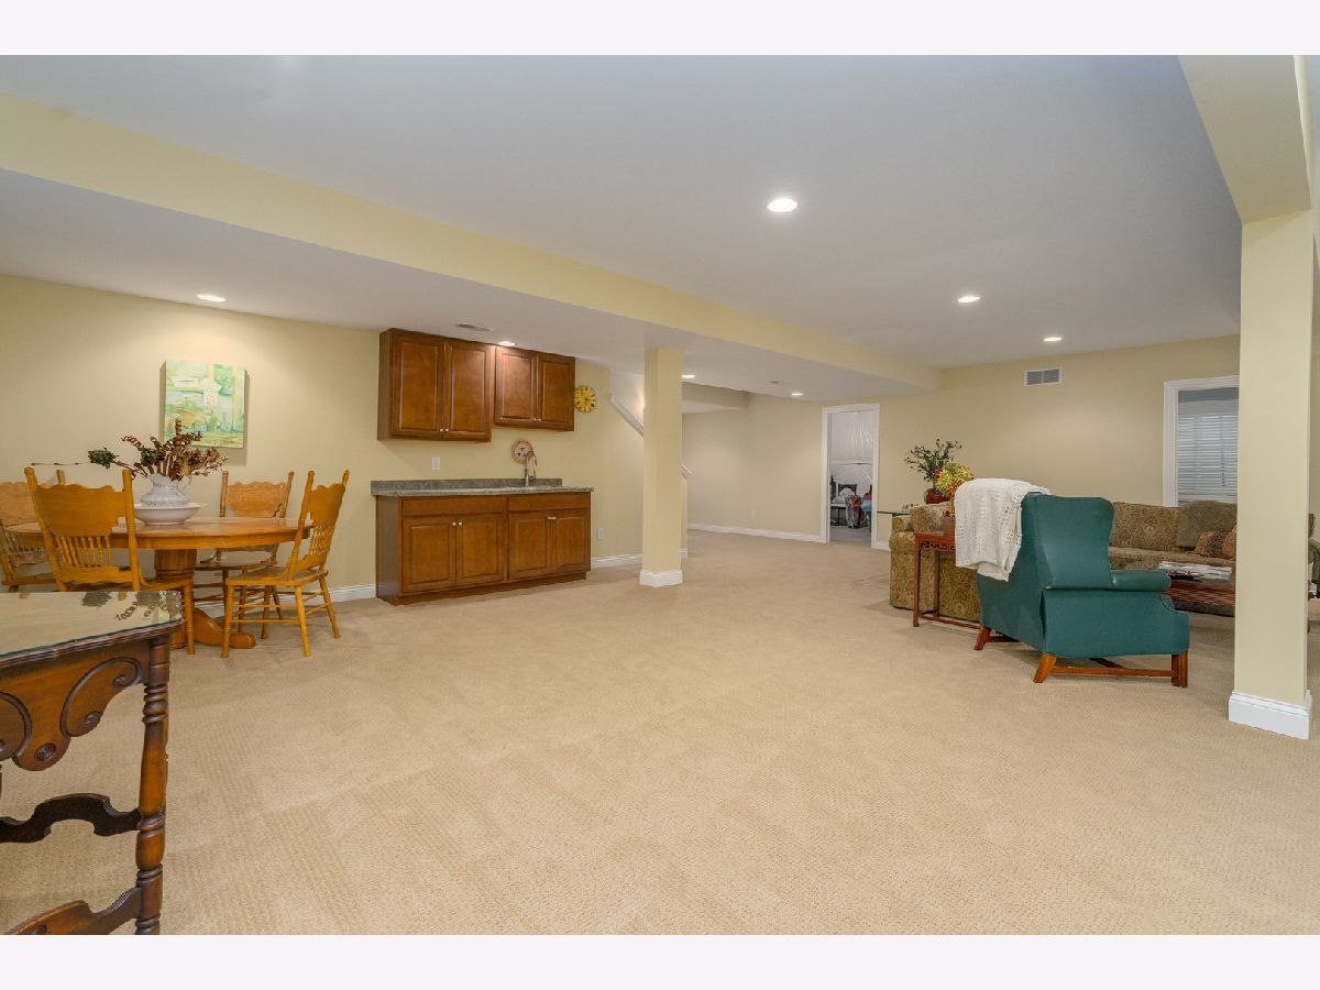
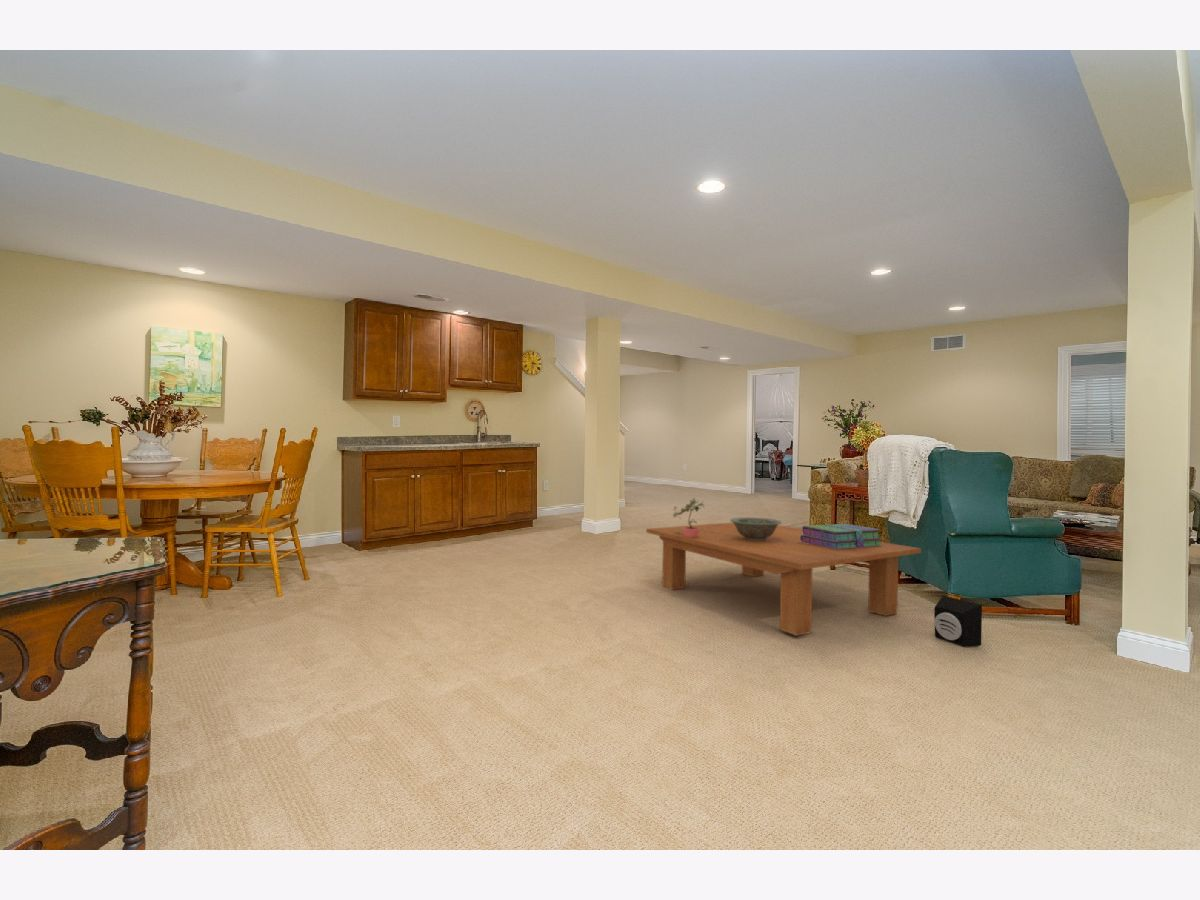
+ decorative bowl [729,516,783,541]
+ potted plant [672,497,705,538]
+ stack of books [800,523,882,549]
+ speaker [933,595,983,648]
+ coffee table [645,522,922,637]
